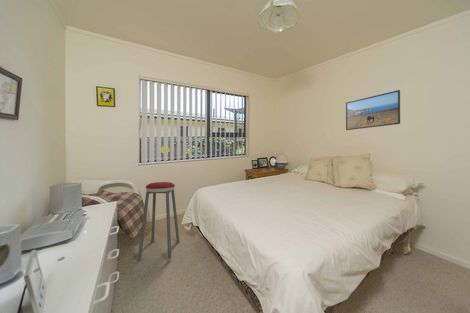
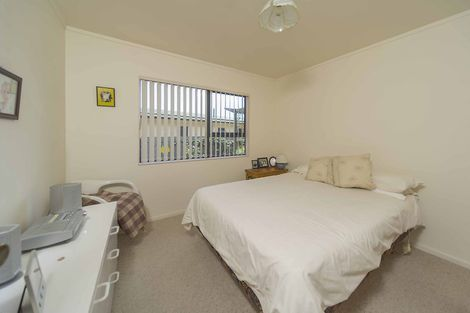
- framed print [345,89,401,131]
- music stool [137,181,180,261]
